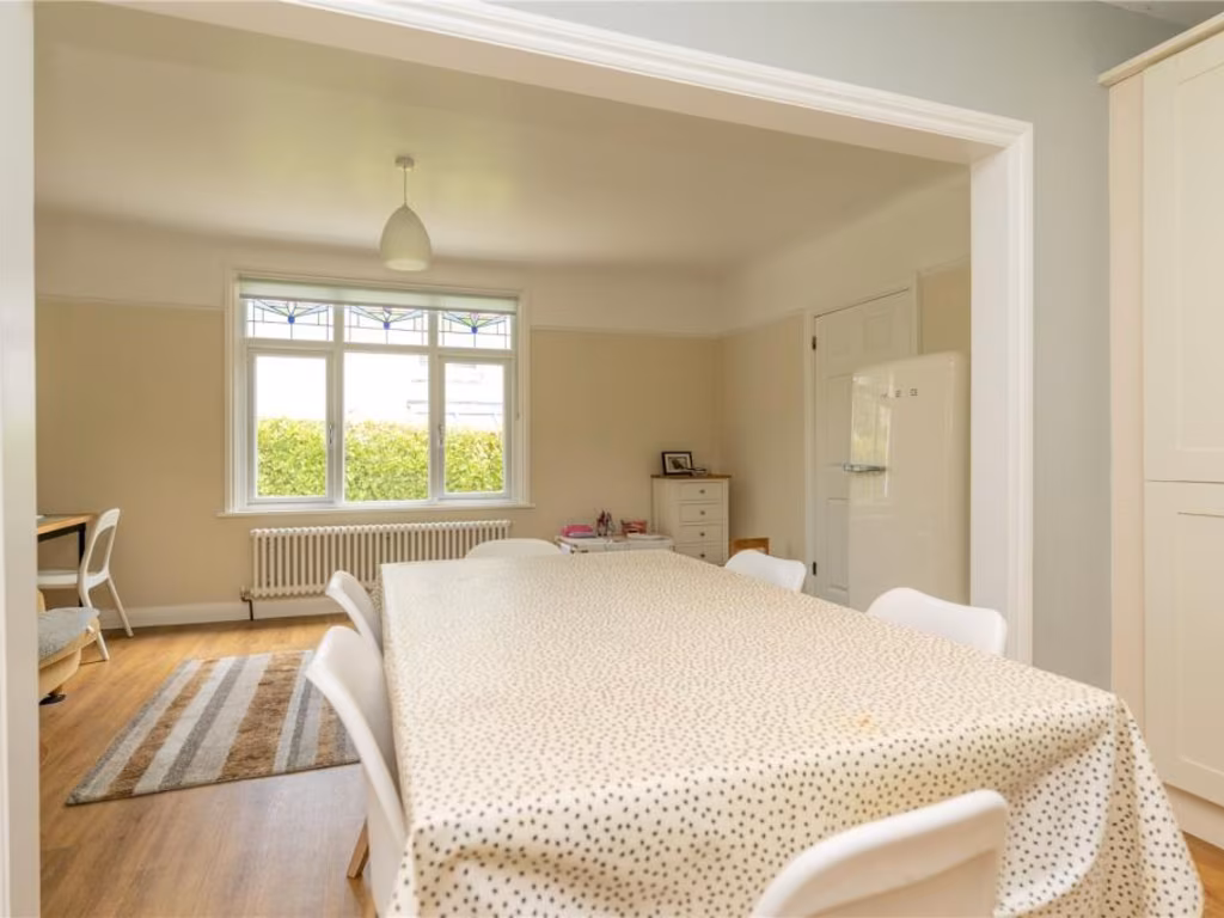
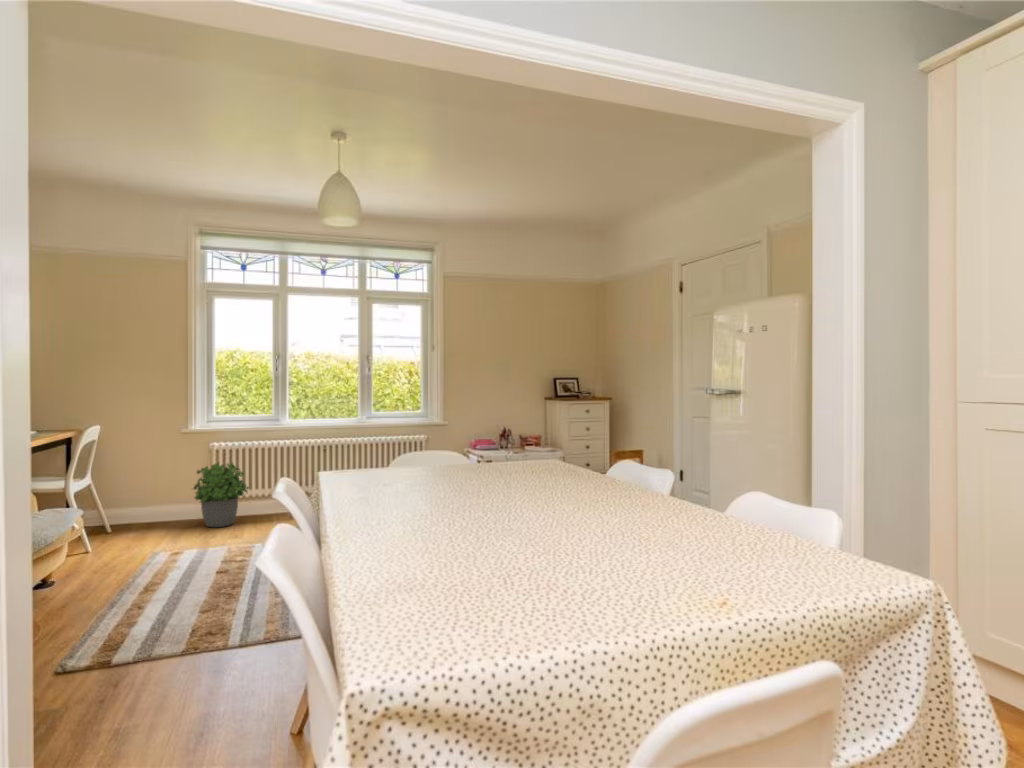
+ potted plant [191,461,250,528]
